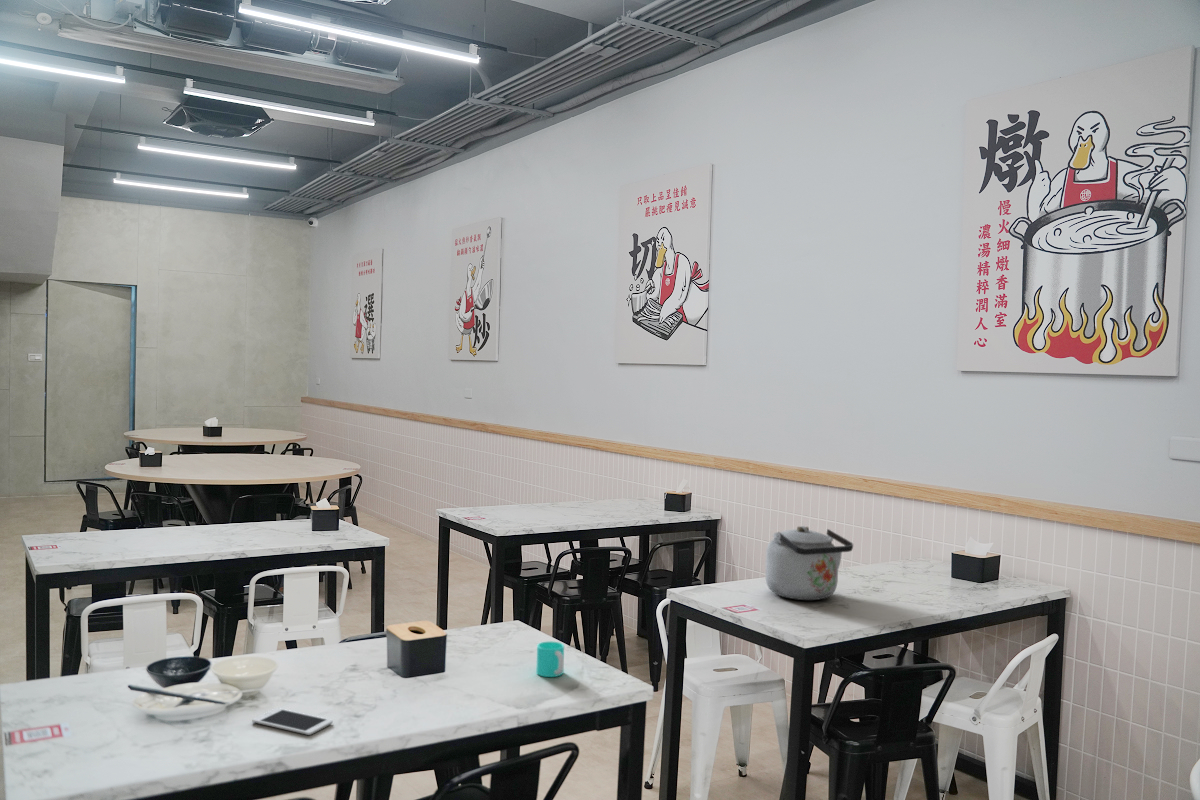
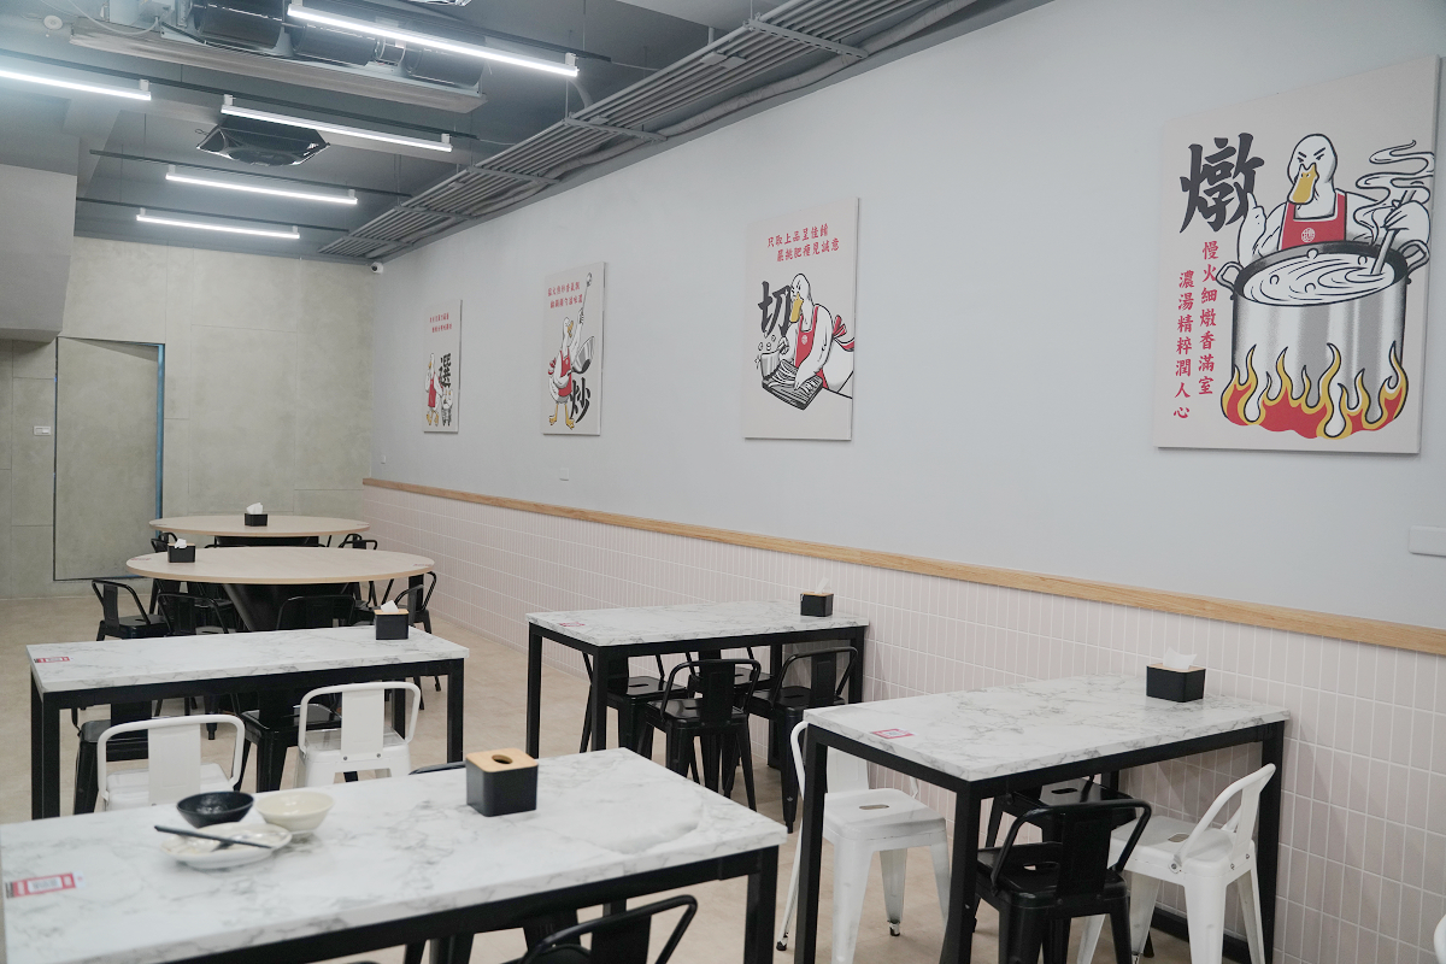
- kettle [764,525,854,601]
- cup [535,640,565,678]
- cell phone [251,707,334,736]
